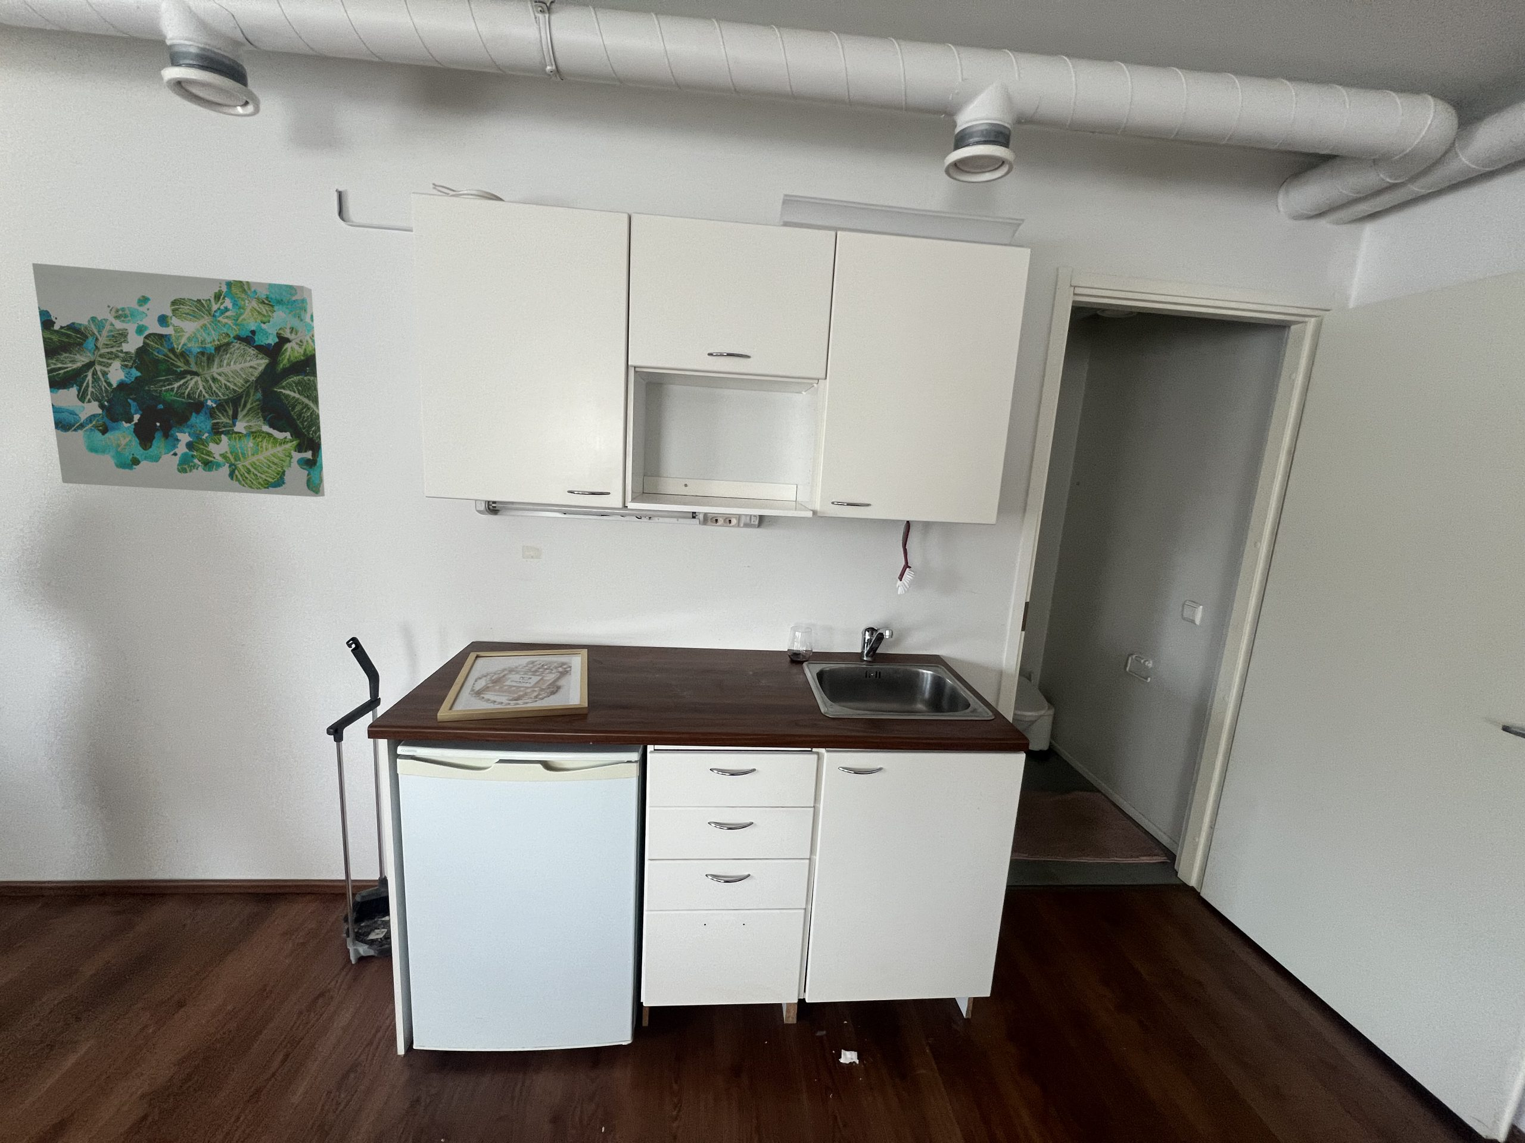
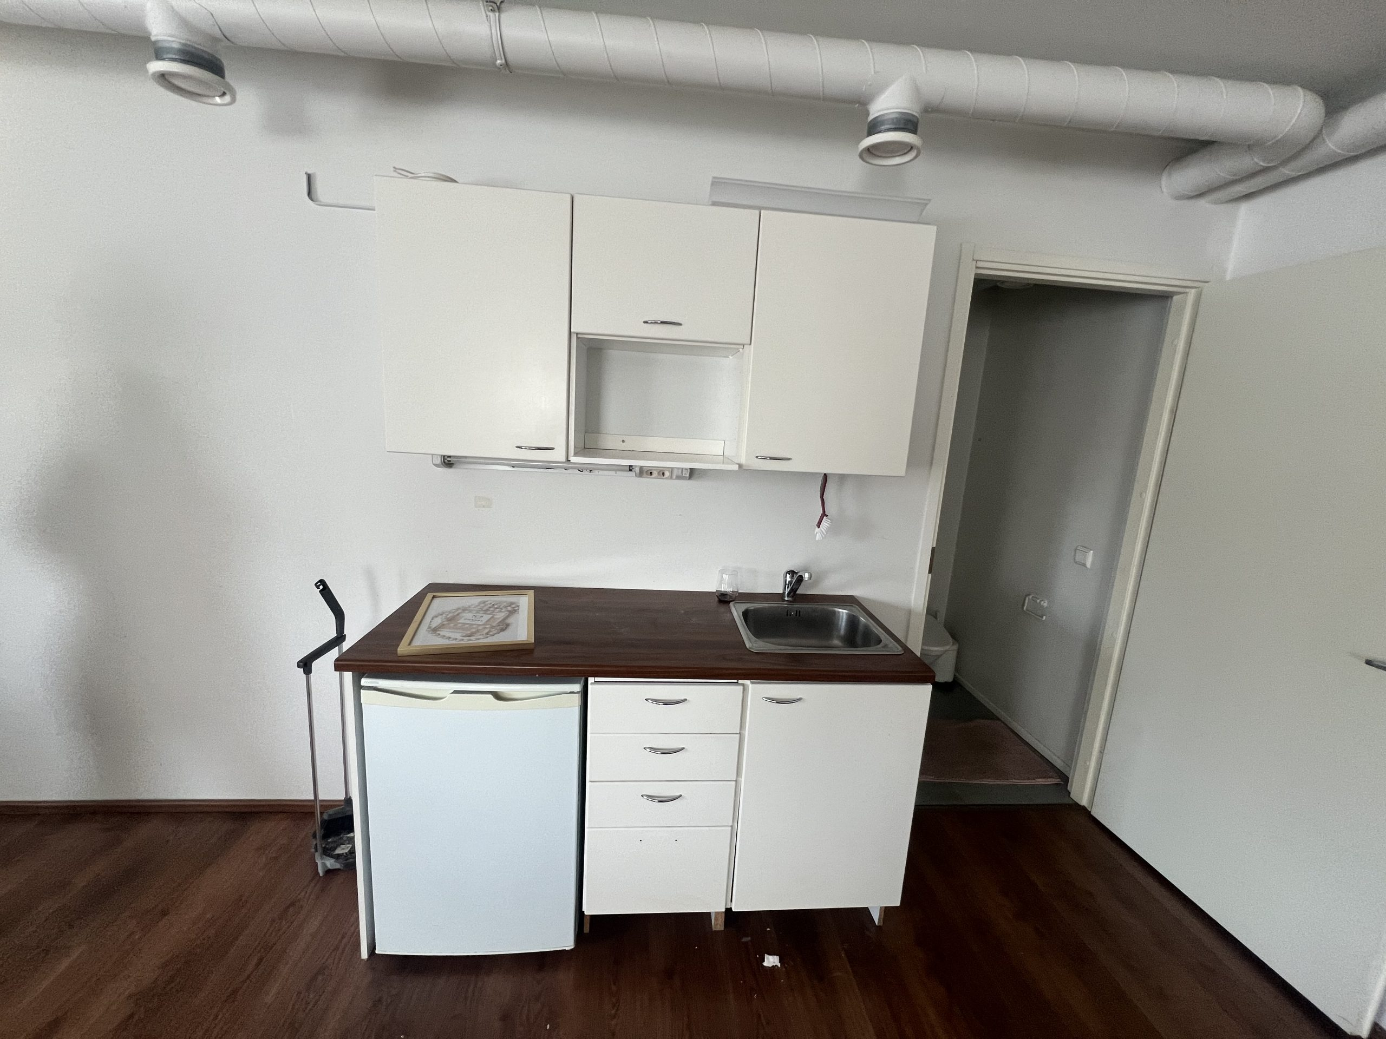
- wall art [31,263,325,498]
